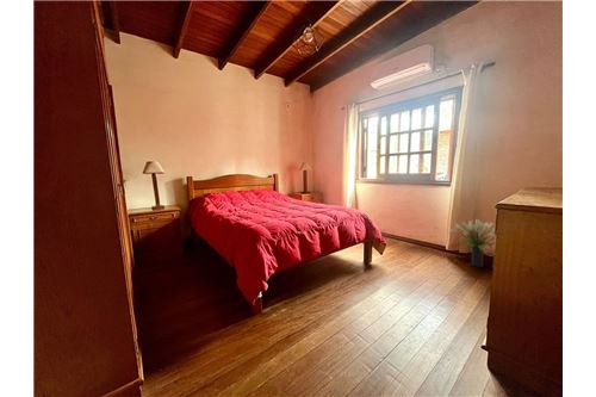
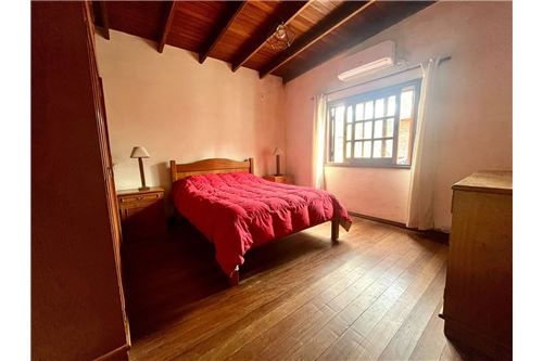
- potted plant [449,218,496,268]
